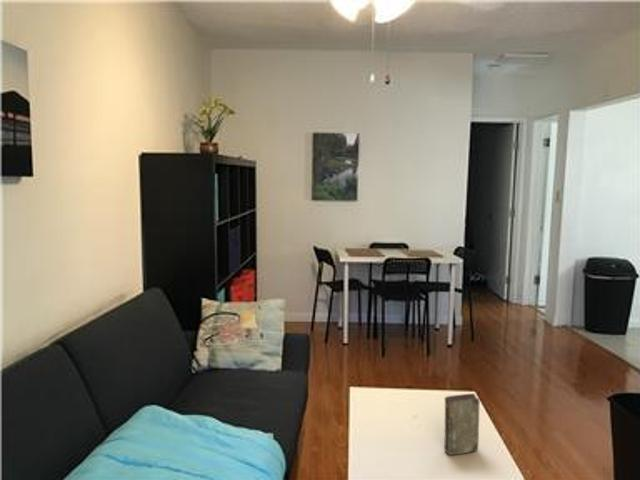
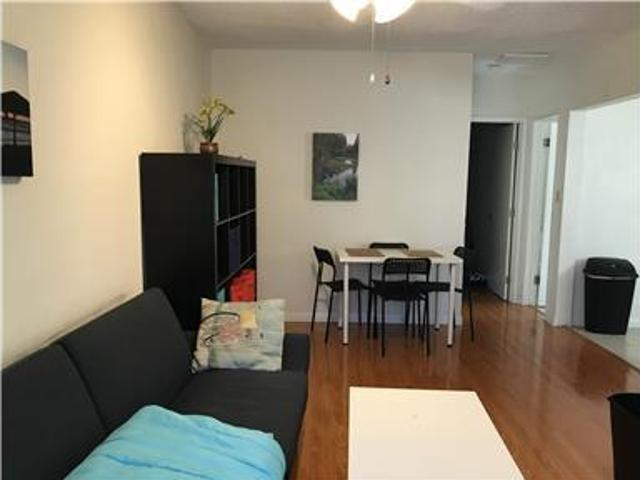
- book [443,393,480,456]
